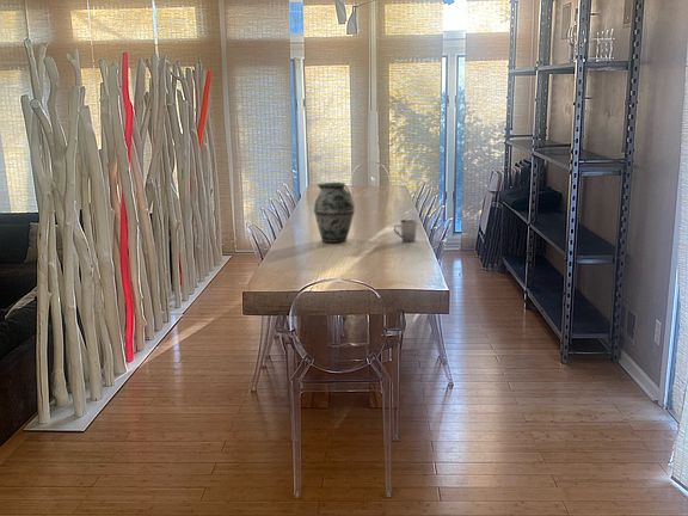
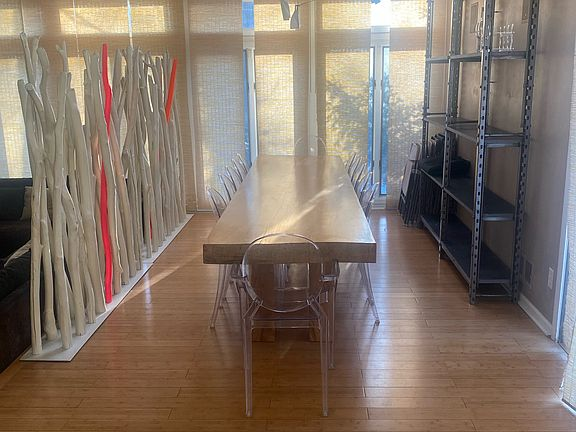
- vase [313,182,356,244]
- cup [393,219,418,242]
